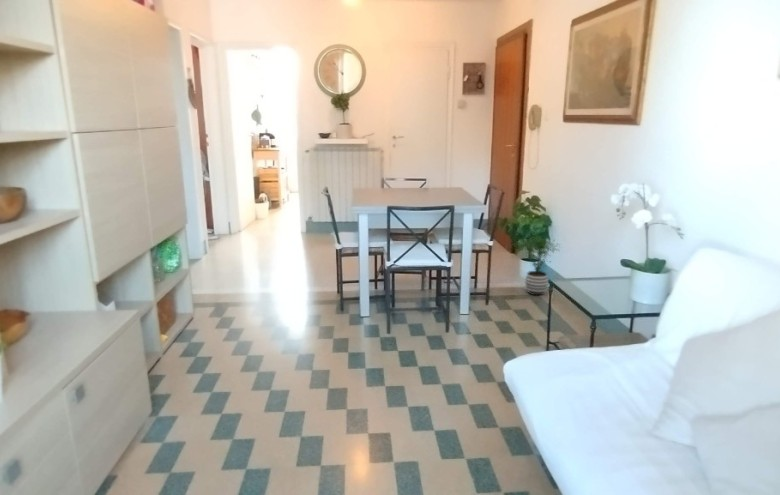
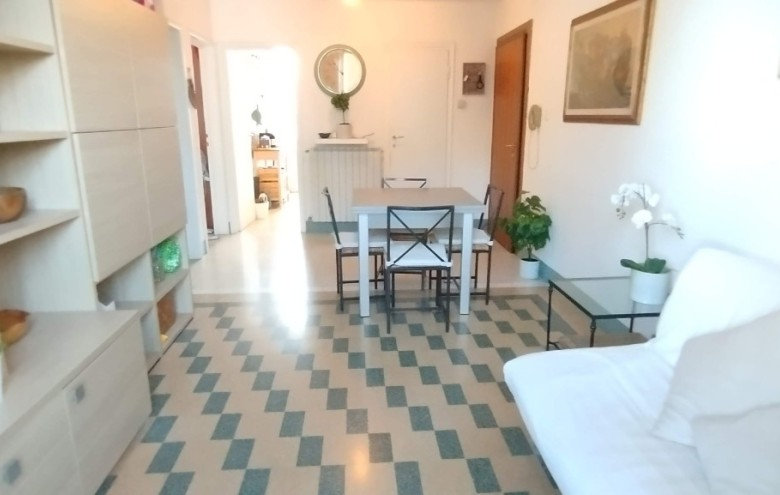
- potted plant [517,233,562,296]
